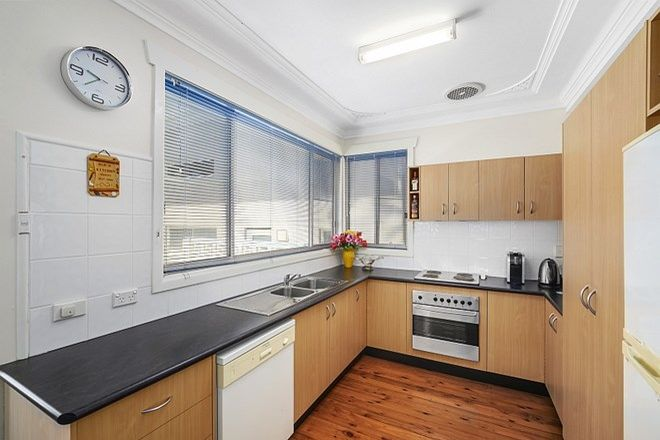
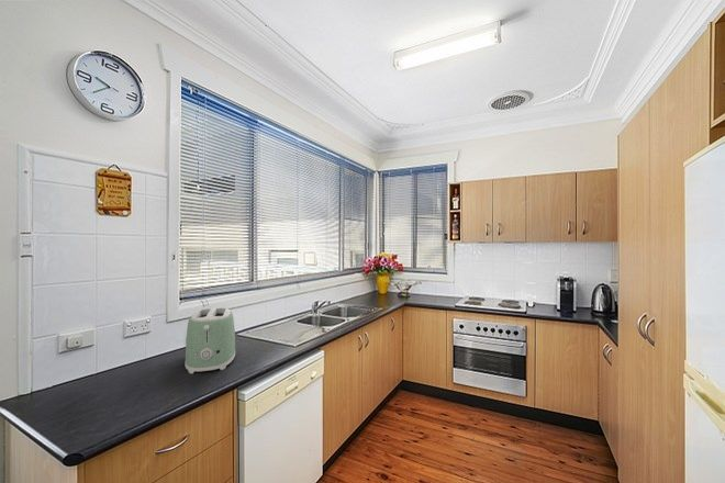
+ toaster [185,306,236,374]
